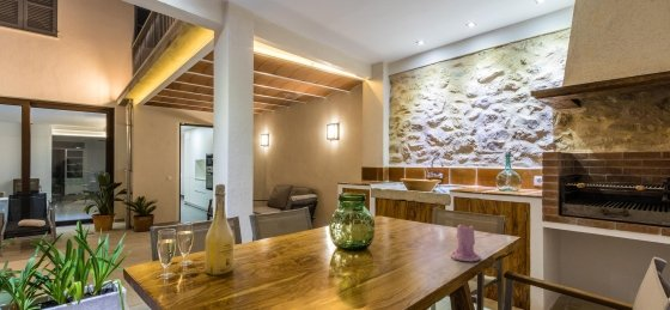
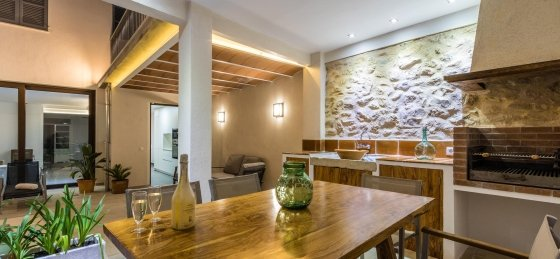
- candle [450,219,482,262]
